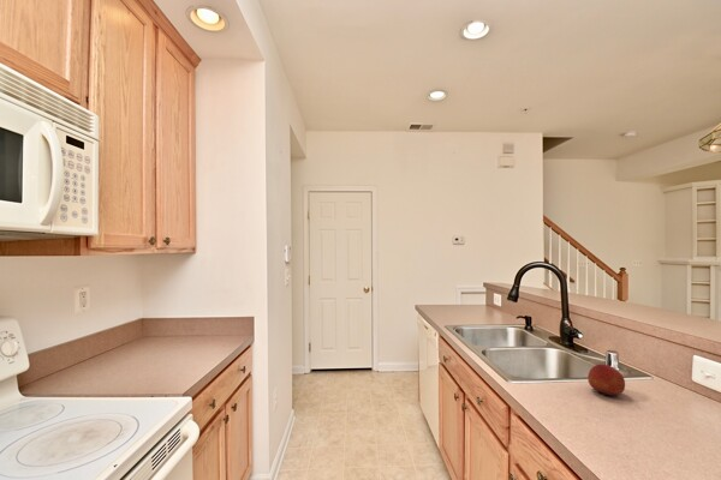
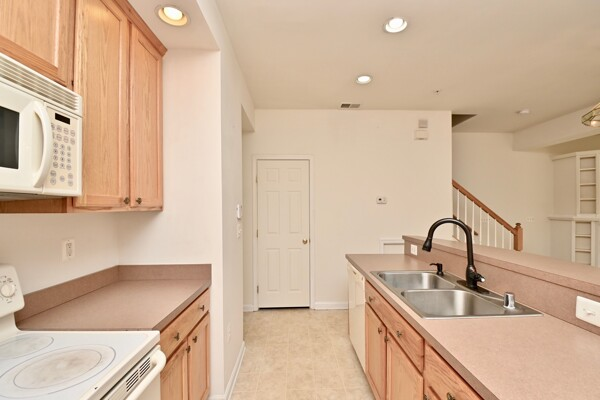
- fruit [586,364,626,397]
